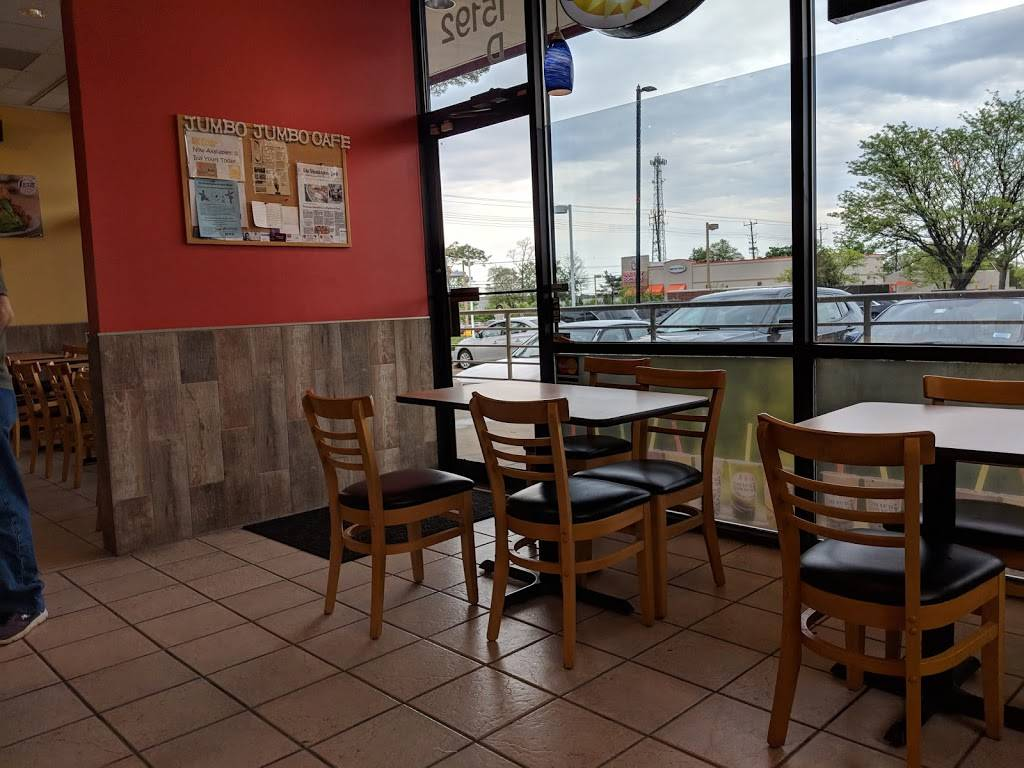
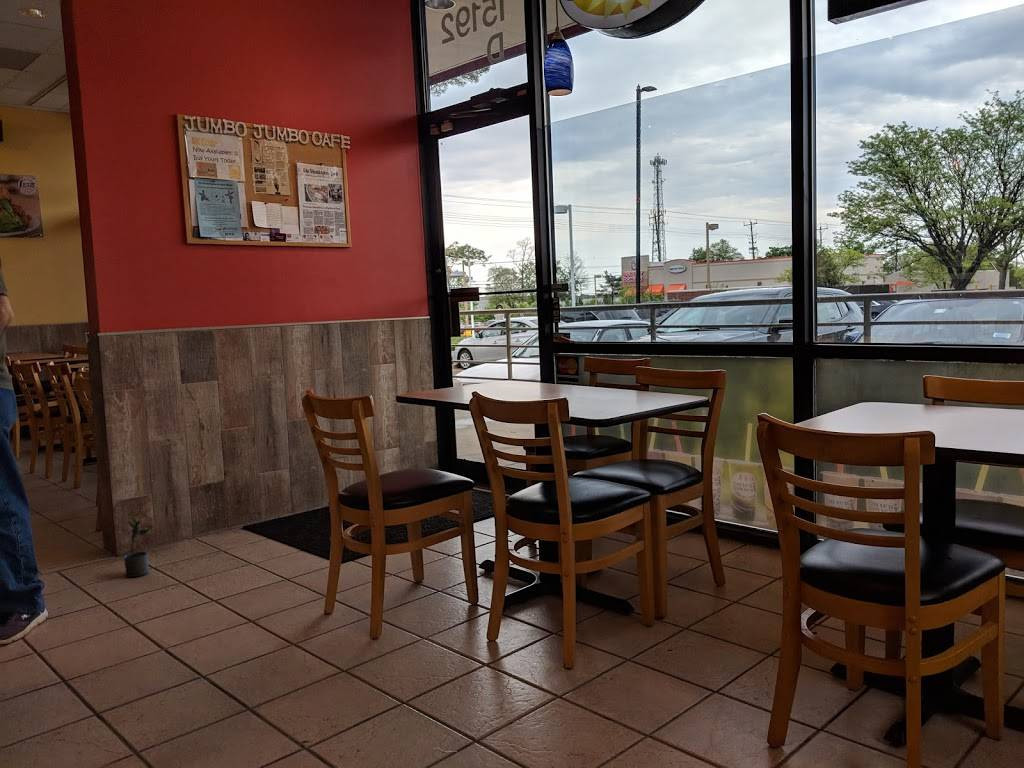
+ potted plant [123,516,154,578]
